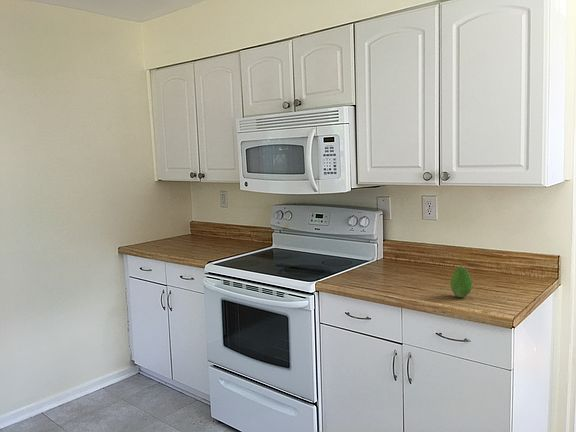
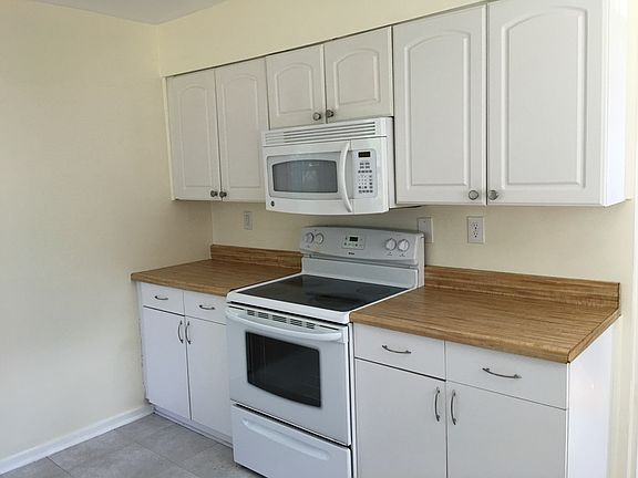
- fruit [450,265,473,298]
